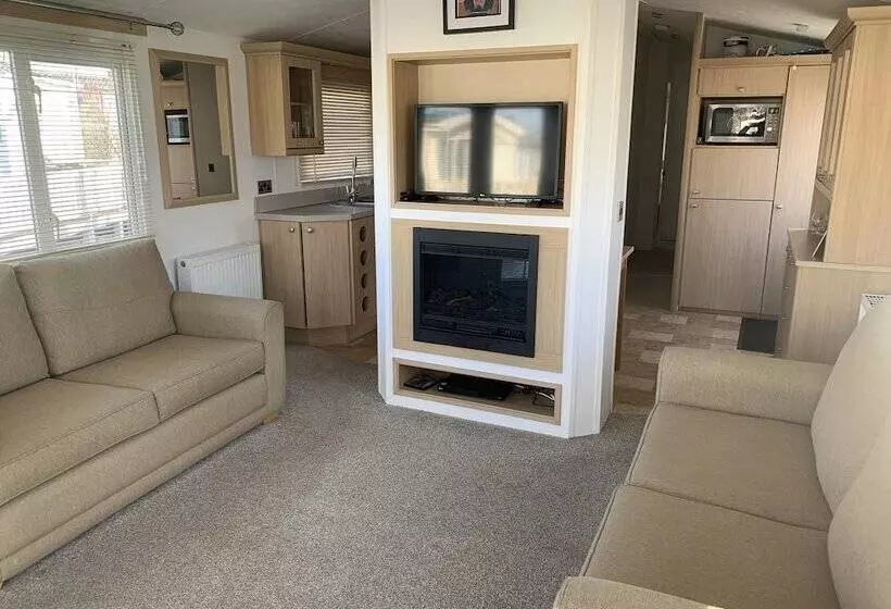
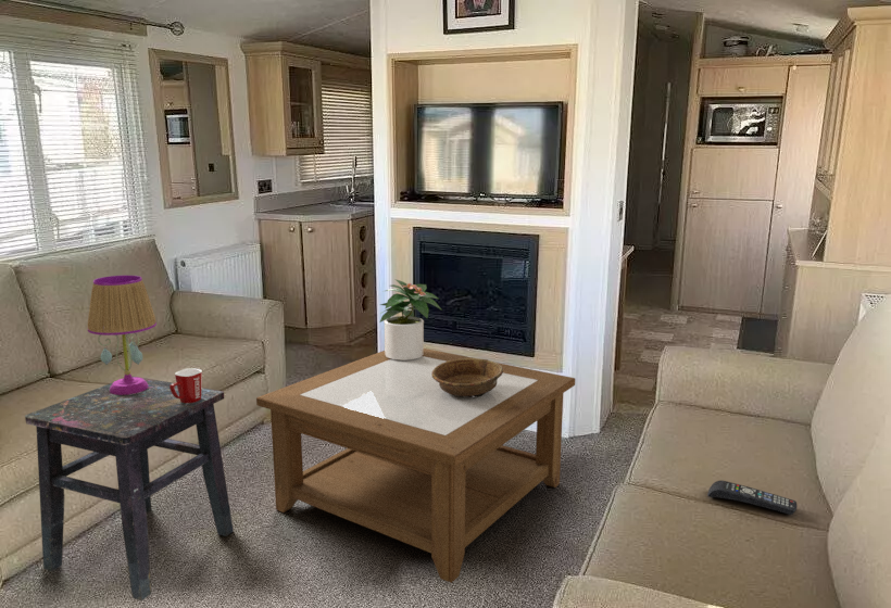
+ side table [24,376,235,601]
+ potted plant [379,278,442,360]
+ remote control [706,479,798,516]
+ mug [170,367,203,403]
+ table lamp [87,275,158,395]
+ decorative bowl [431,357,503,397]
+ coffee table [255,347,576,584]
